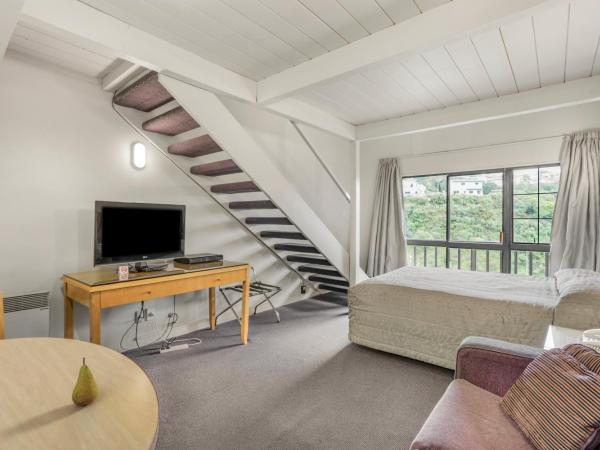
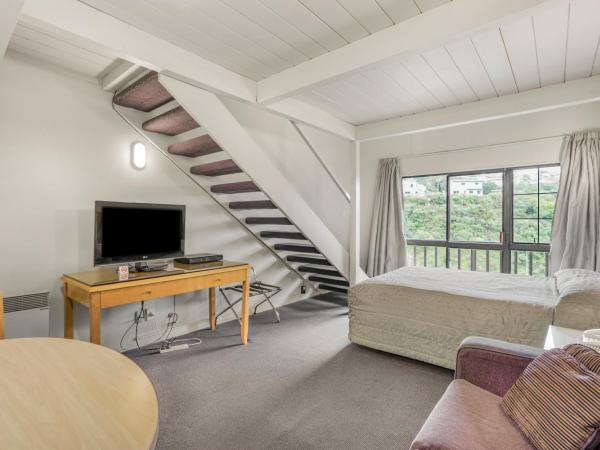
- fruit [71,356,99,406]
